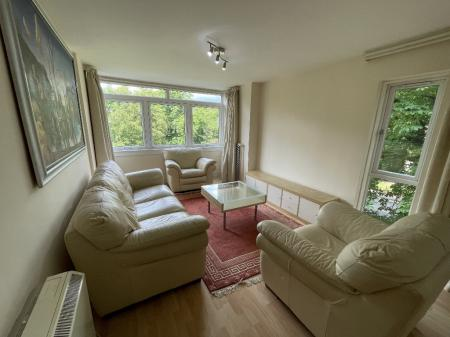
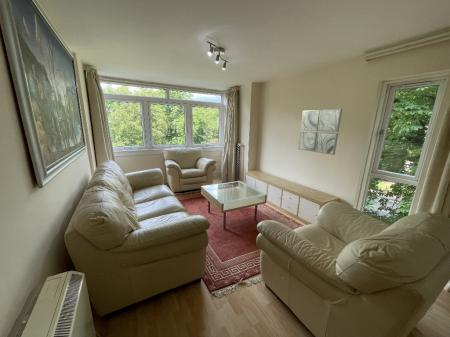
+ wall art [297,108,343,156]
